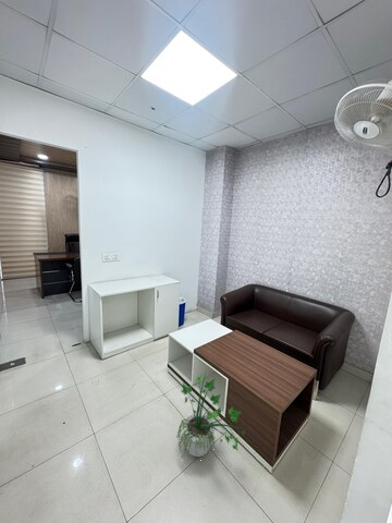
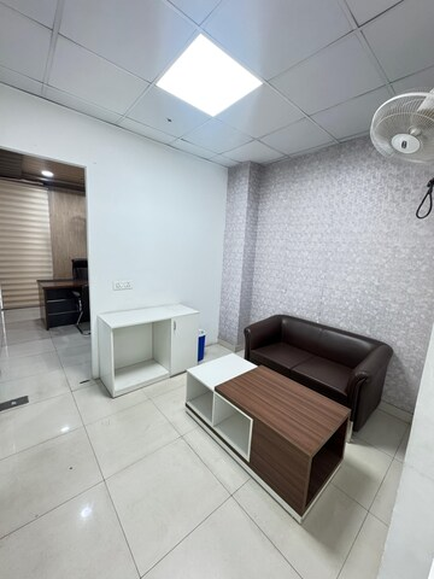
- potted plant [176,368,246,460]
